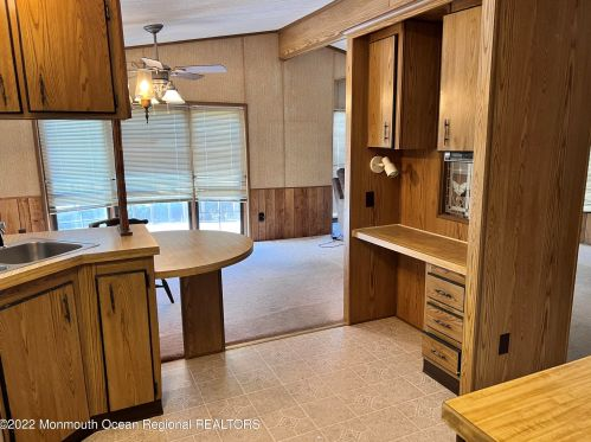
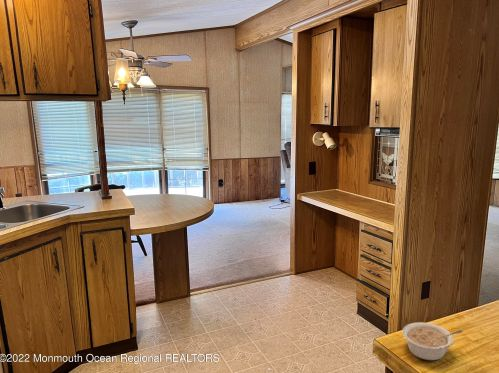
+ legume [401,321,464,361]
